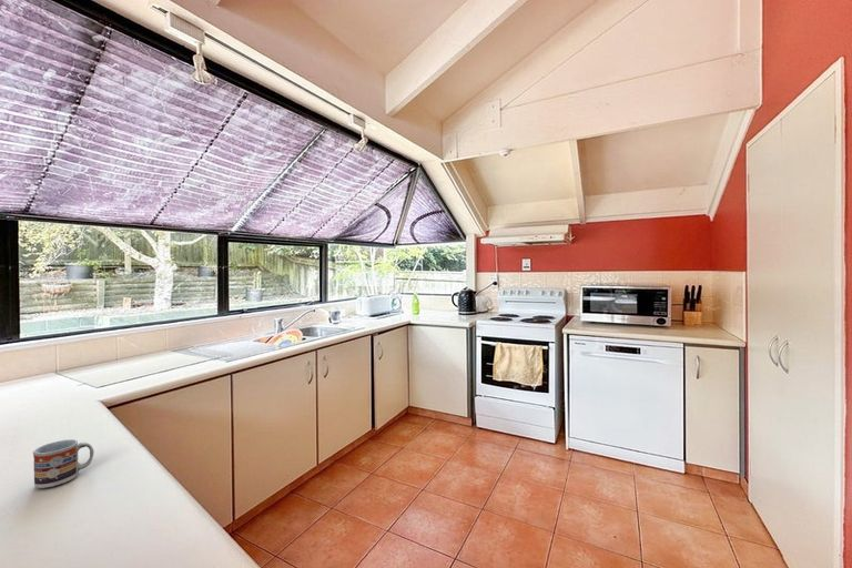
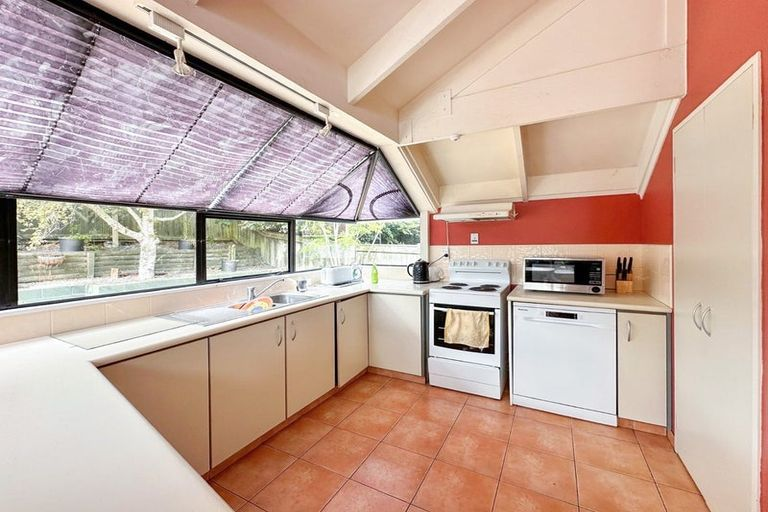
- cup [32,438,95,489]
